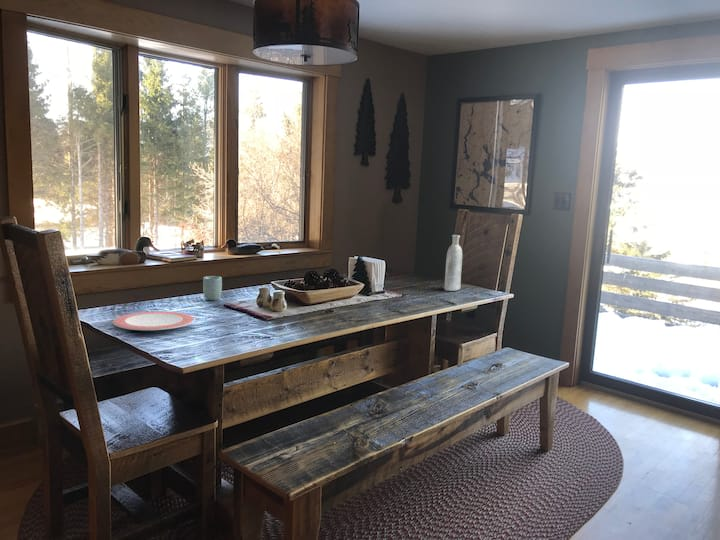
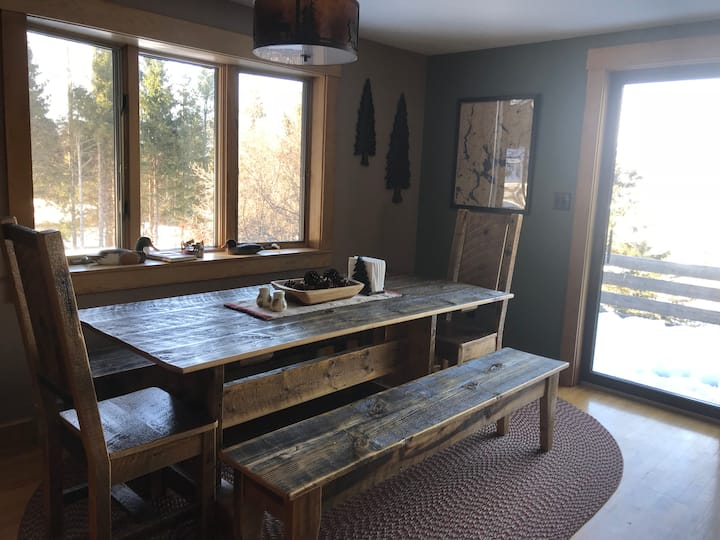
- cup [202,275,223,301]
- plate [112,310,195,331]
- bottle [444,234,463,292]
